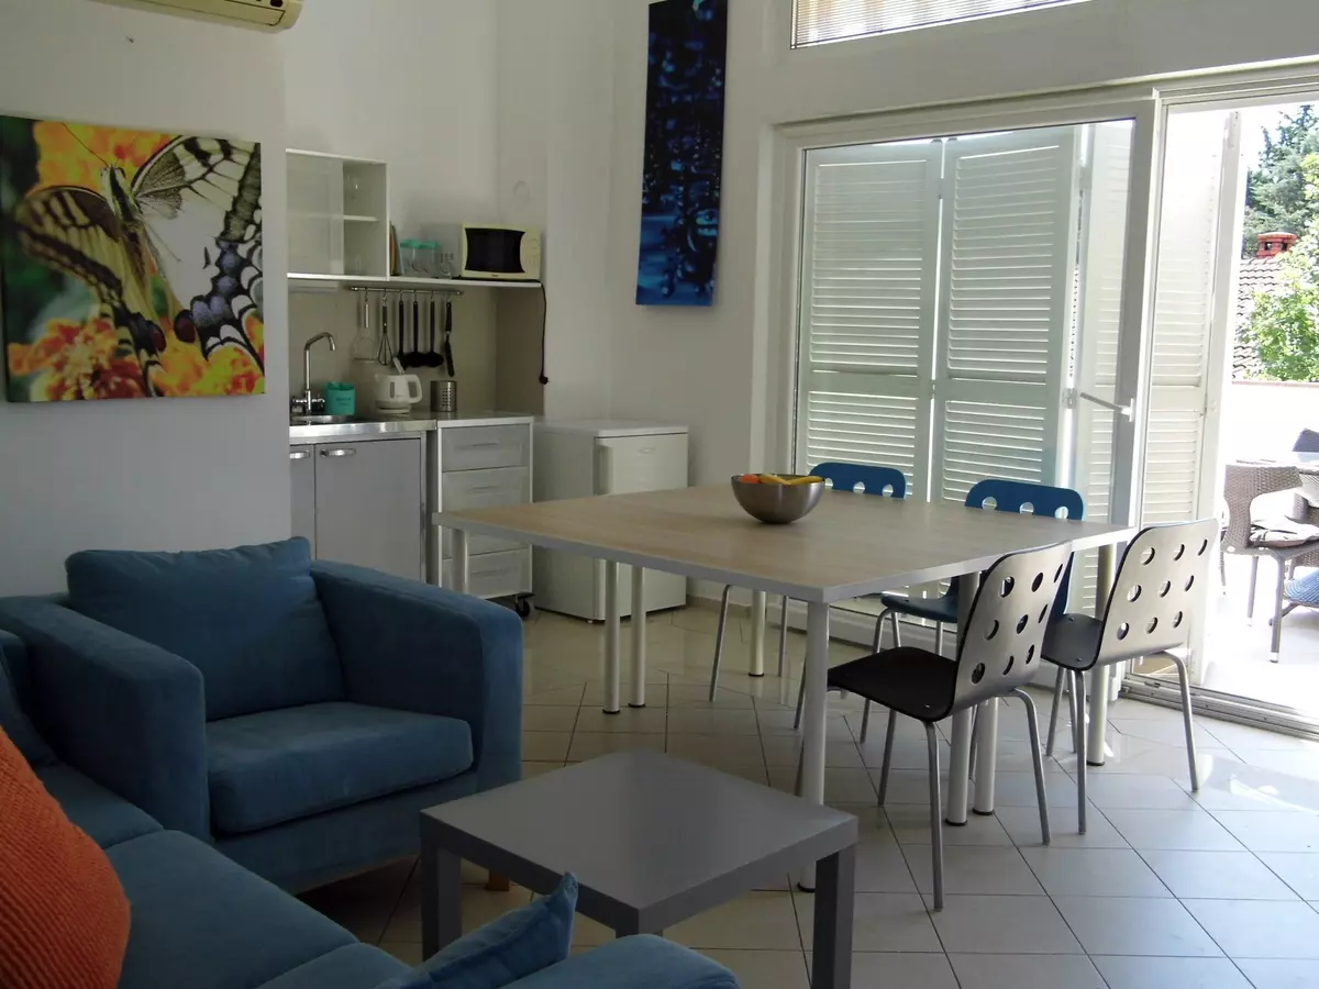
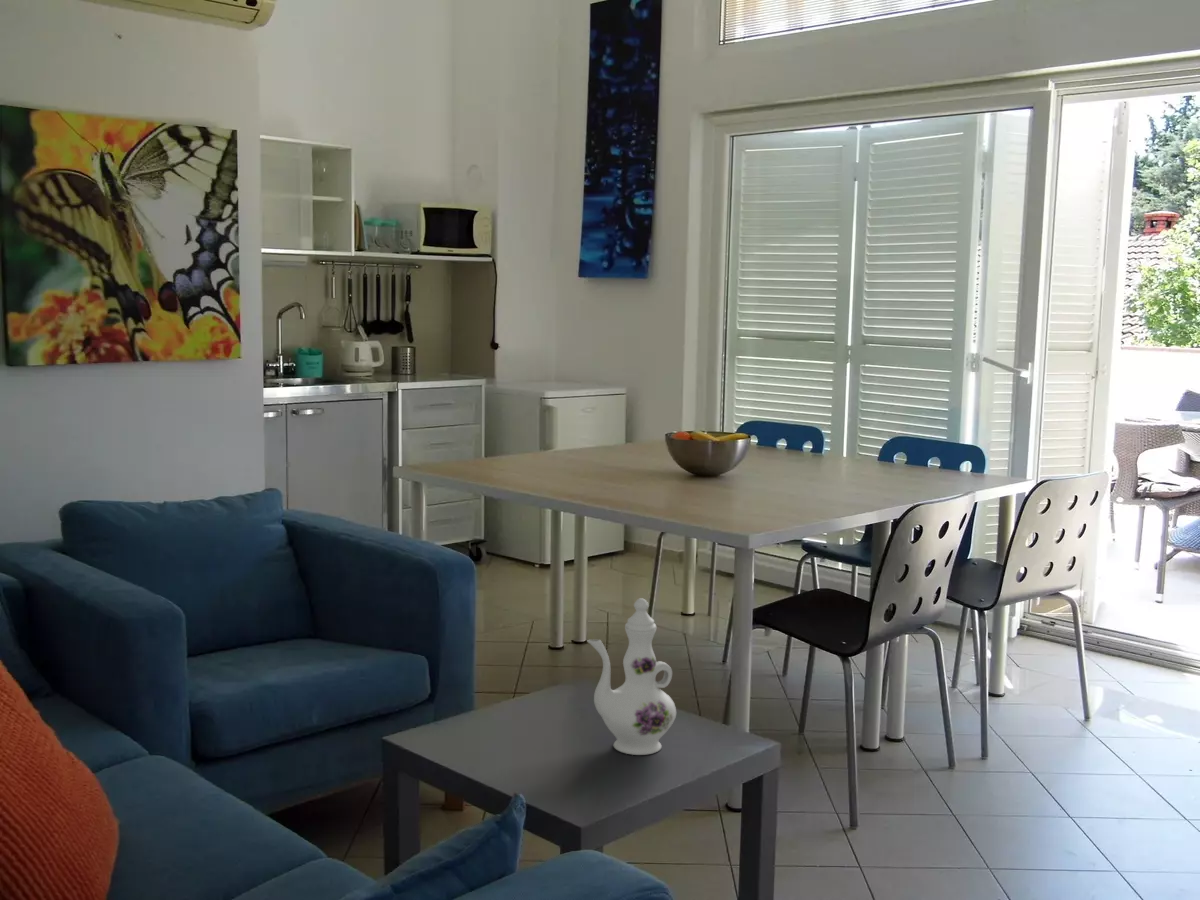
+ chinaware [587,597,677,756]
